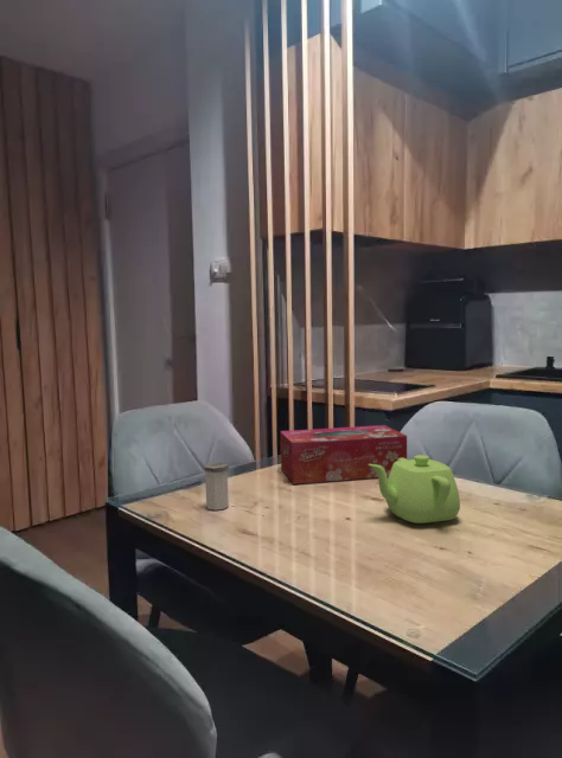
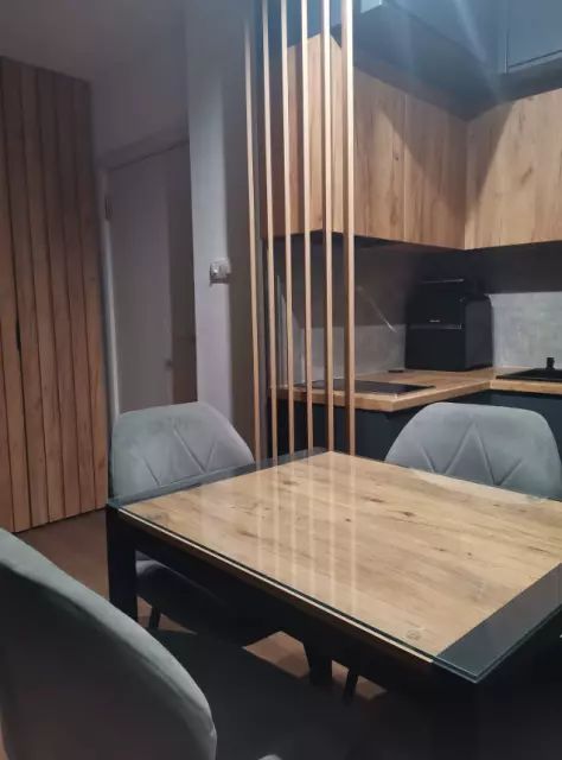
- tissue box [279,424,408,484]
- teapot [369,454,461,525]
- salt shaker [203,462,230,512]
